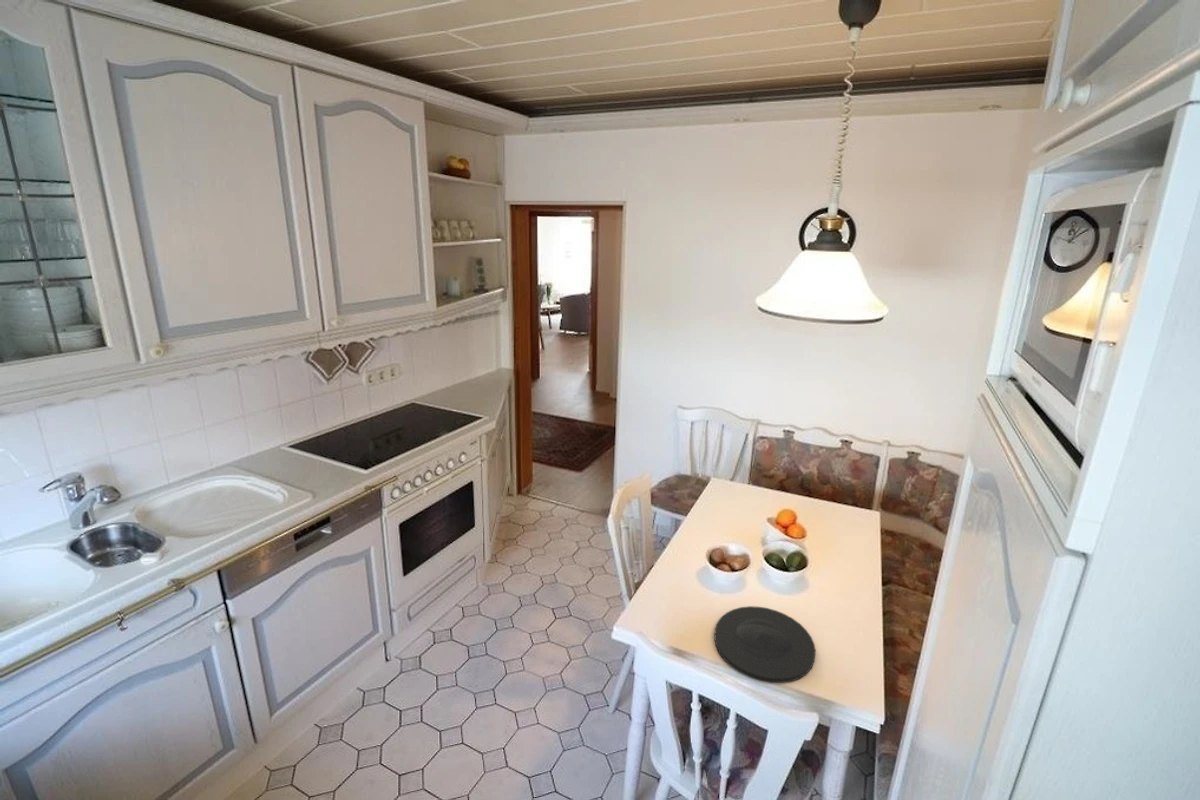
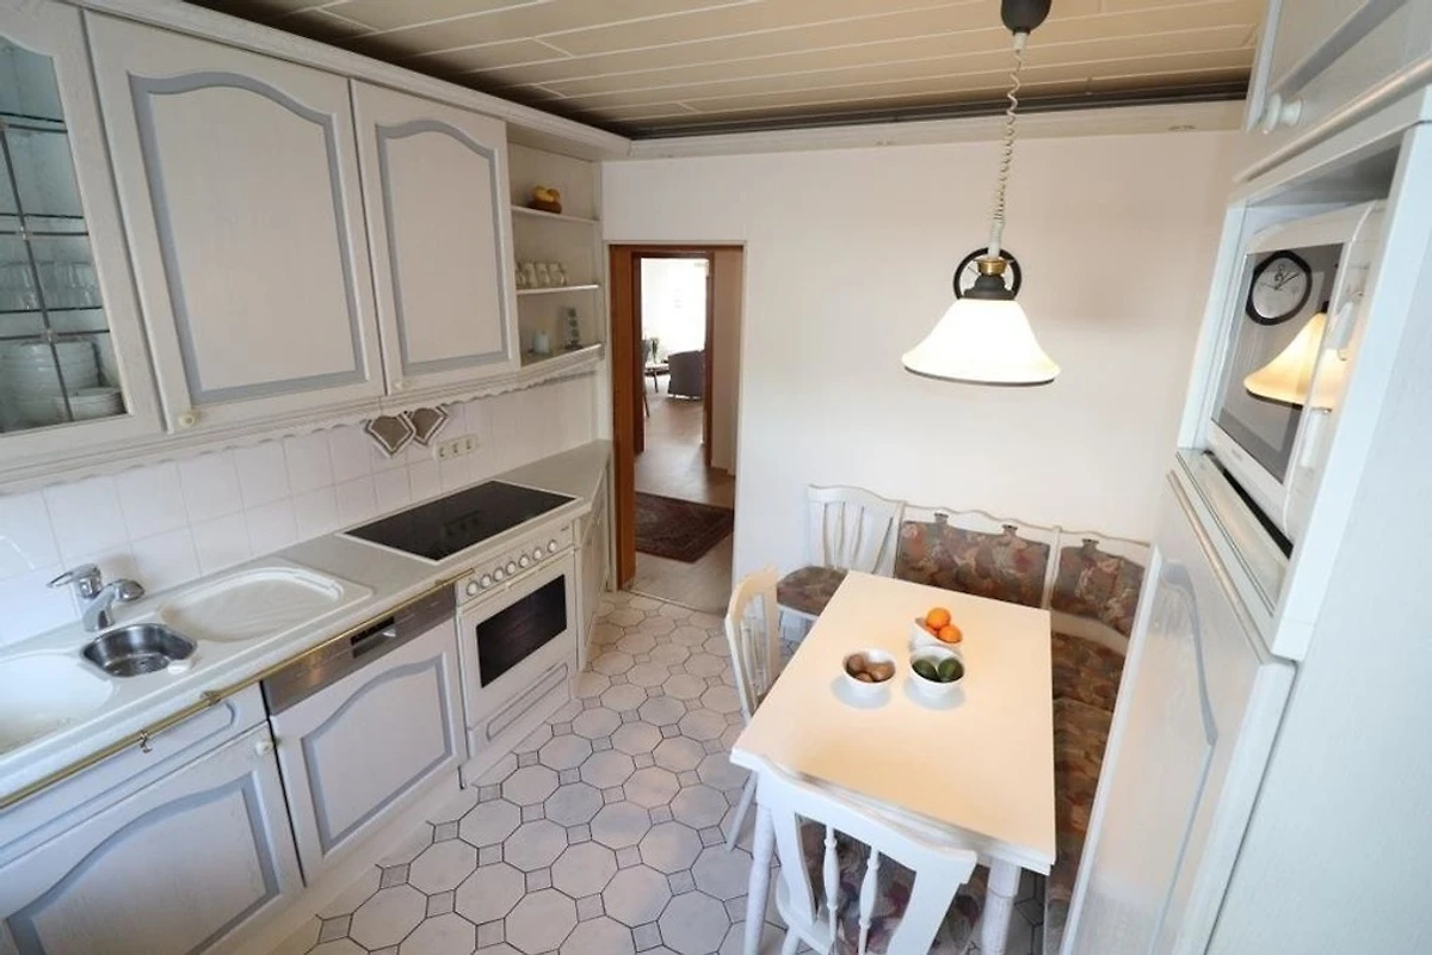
- plate [713,605,817,684]
